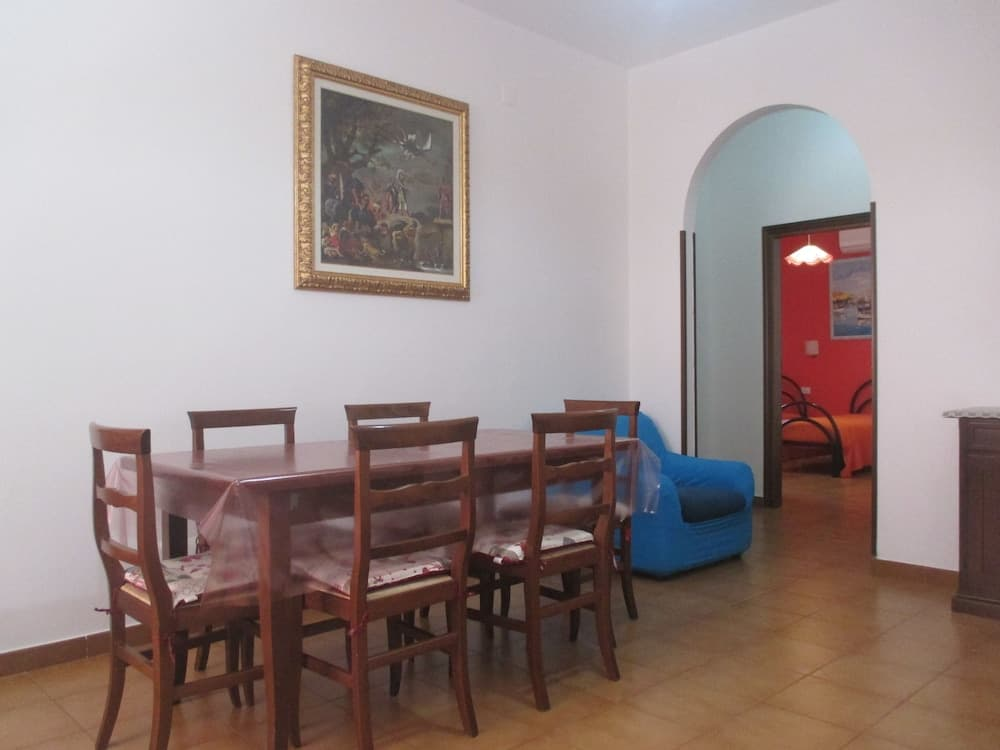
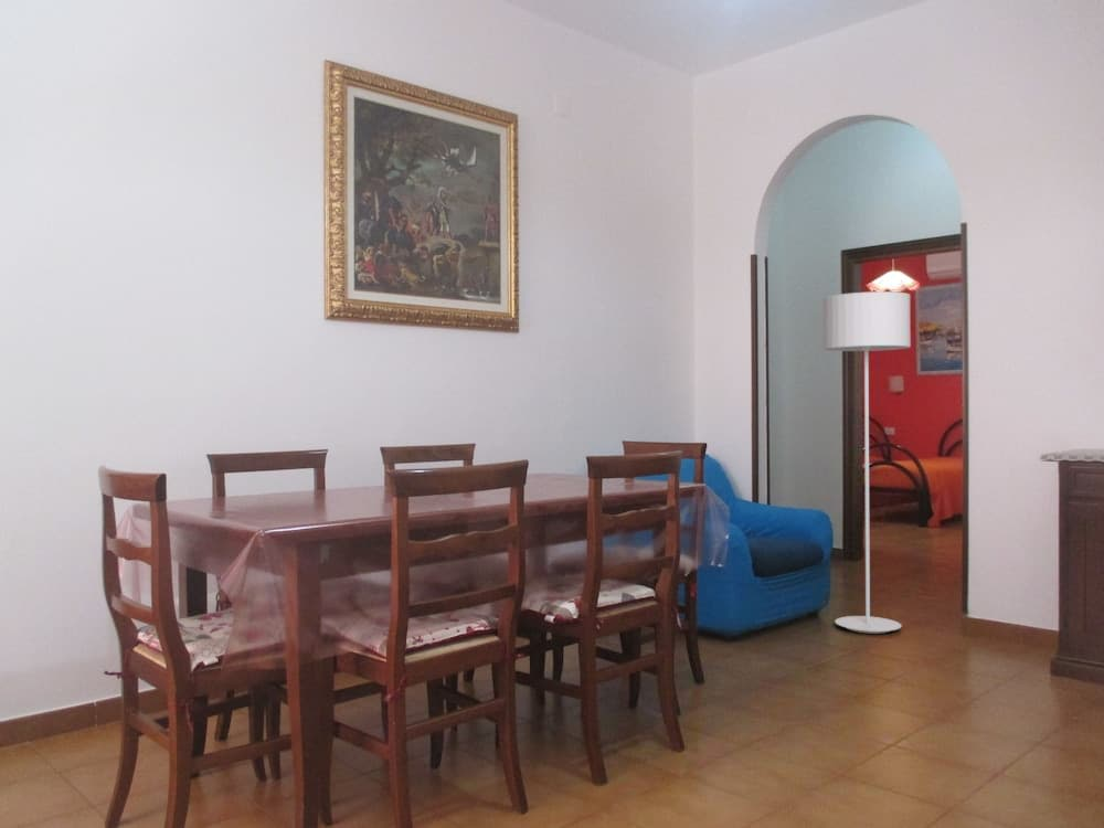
+ floor lamp [822,290,912,635]
